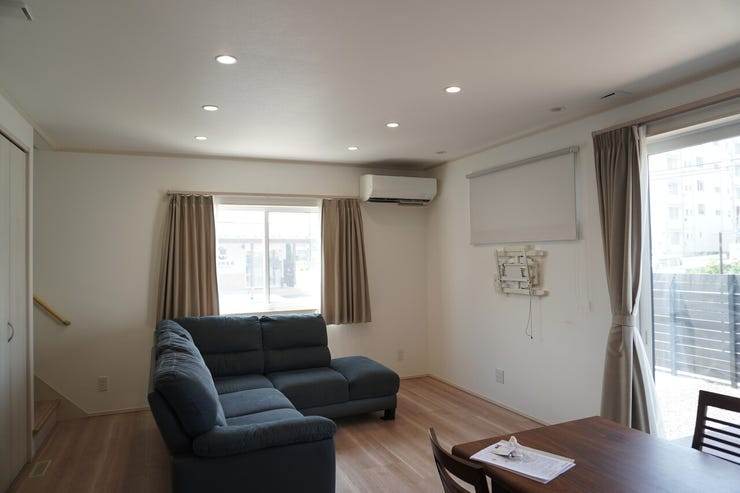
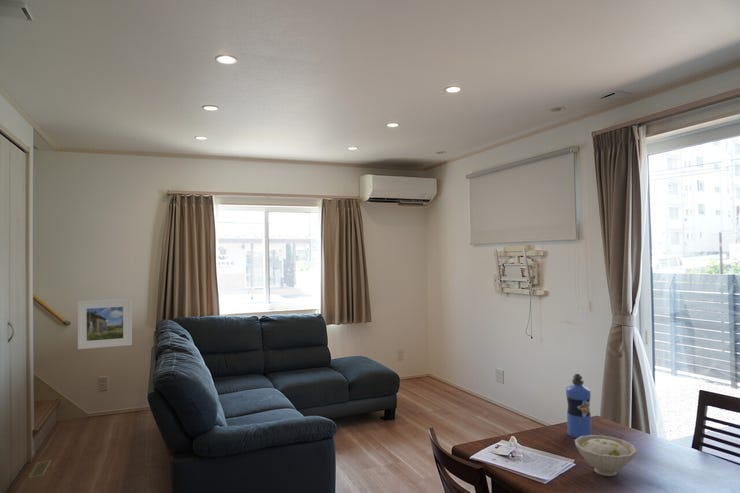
+ bowl [574,434,637,477]
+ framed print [77,298,133,350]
+ water bottle [565,373,592,439]
